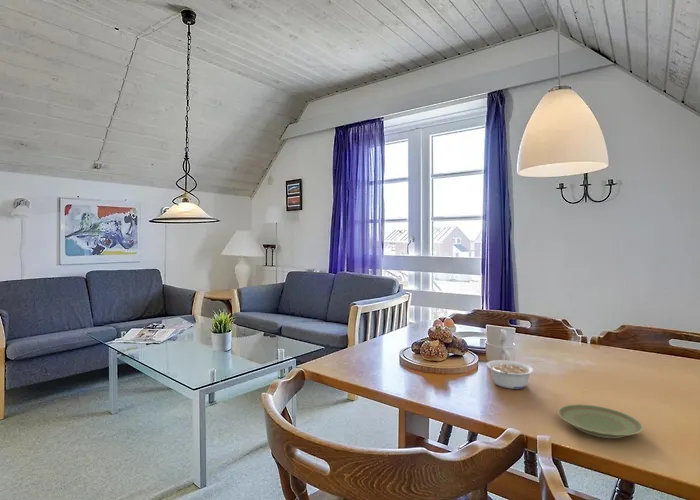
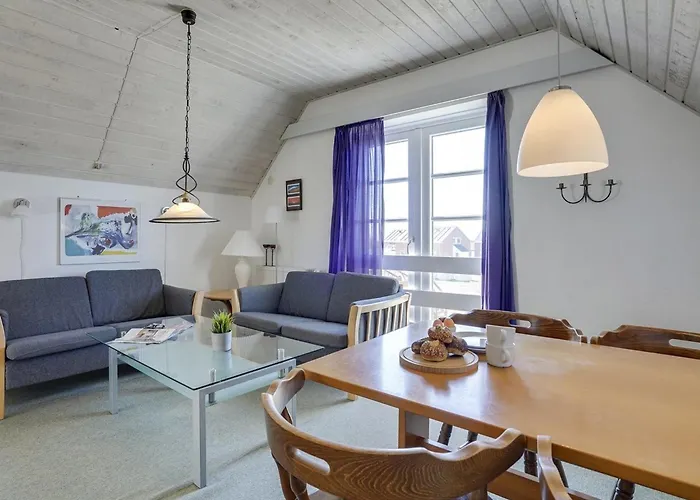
- plate [557,403,644,439]
- legume [485,359,535,390]
